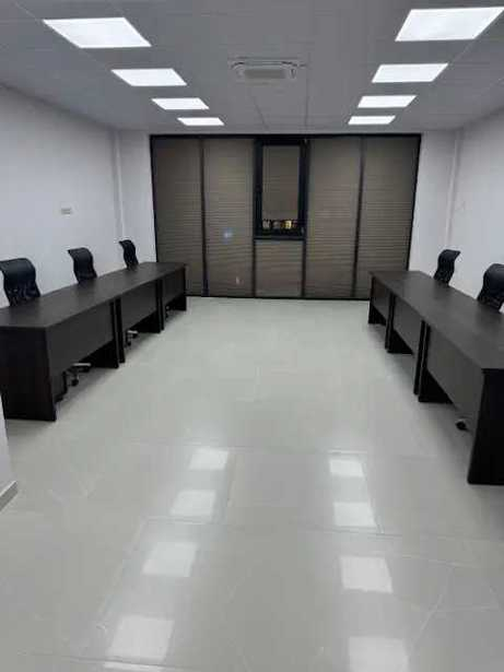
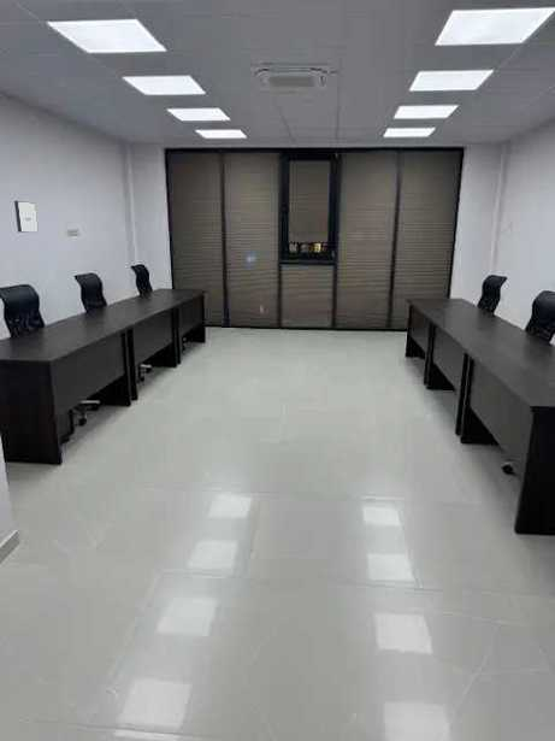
+ wall art [13,200,40,234]
